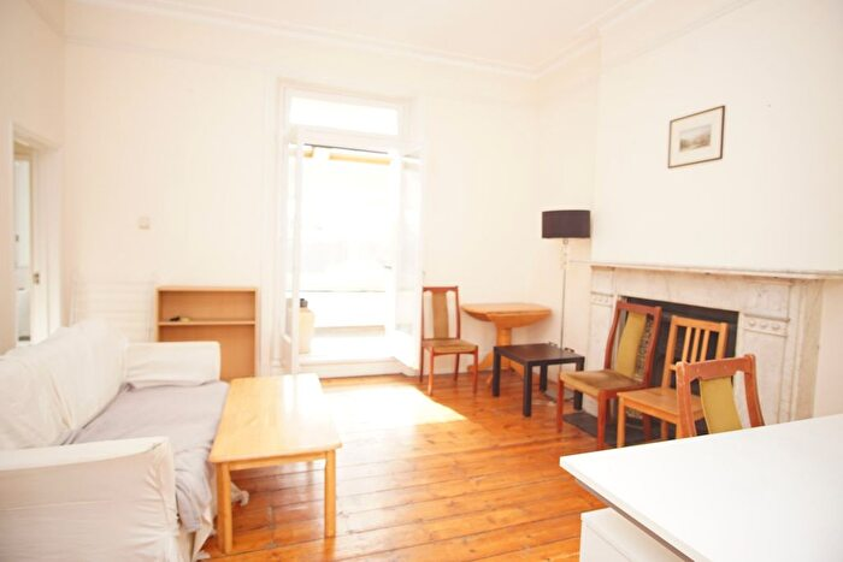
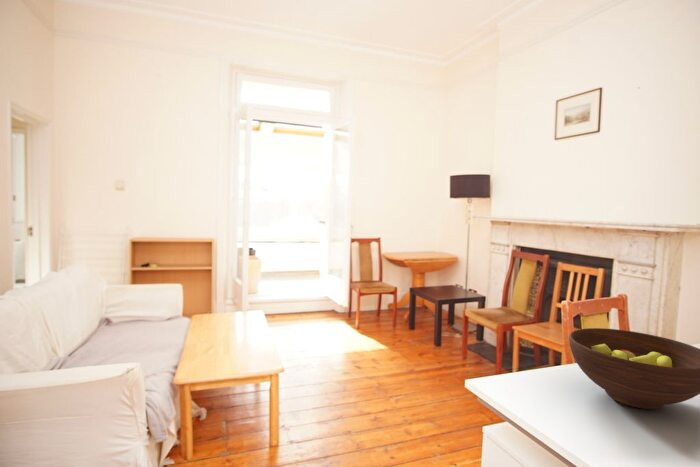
+ fruit bowl [568,327,700,410]
